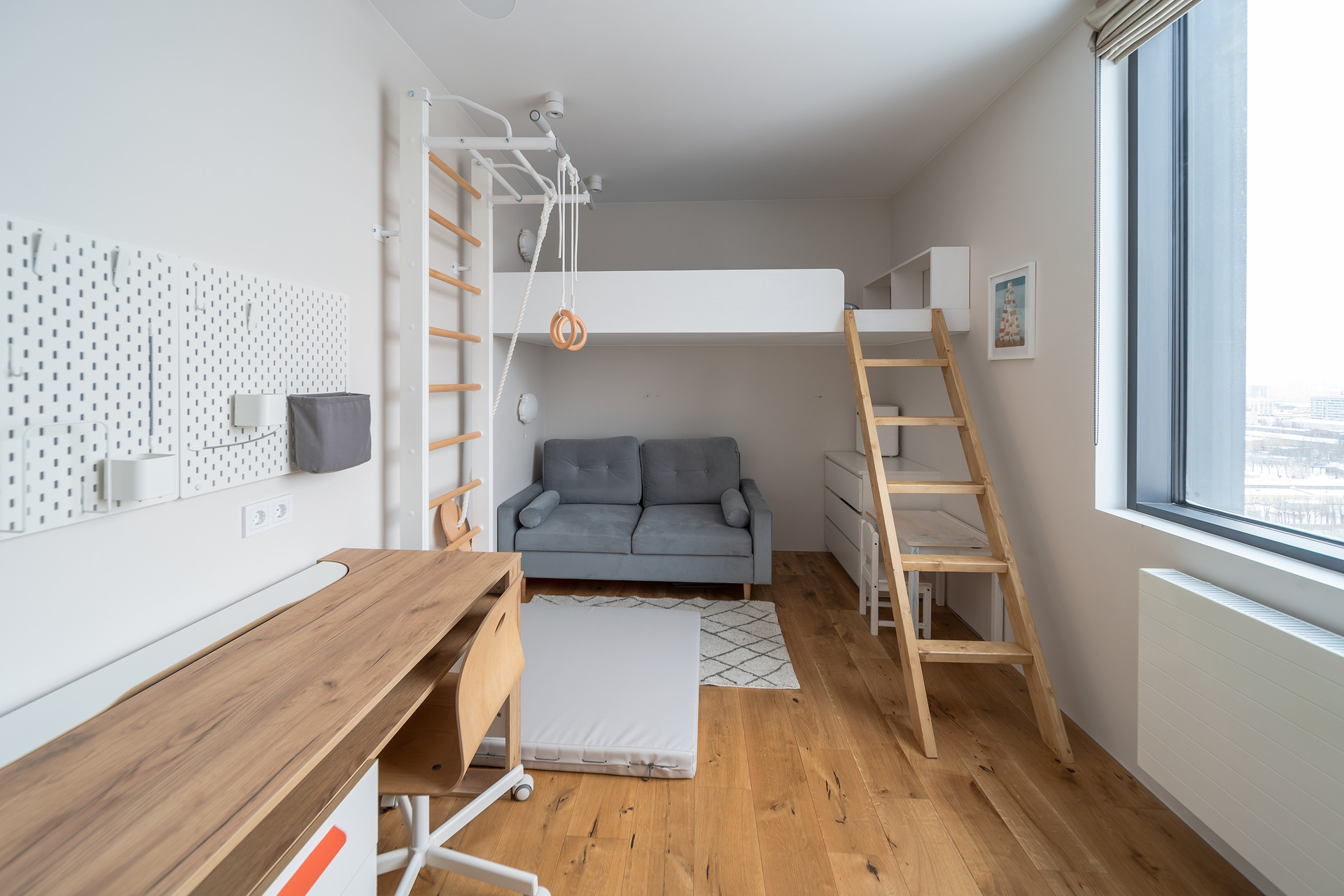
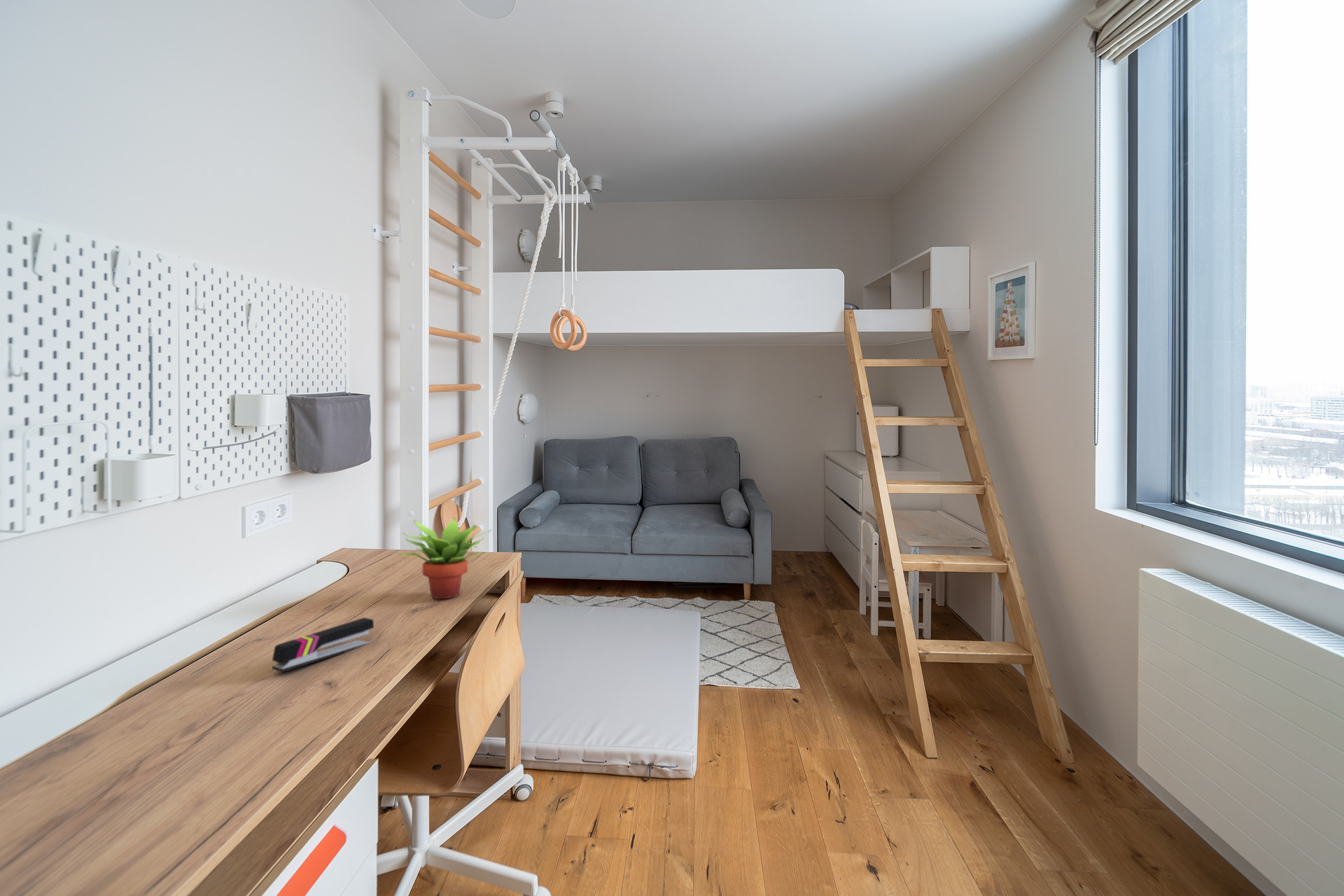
+ stapler [272,617,374,673]
+ succulent plant [397,517,493,599]
